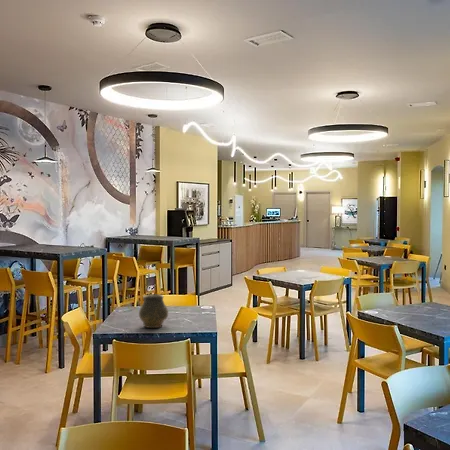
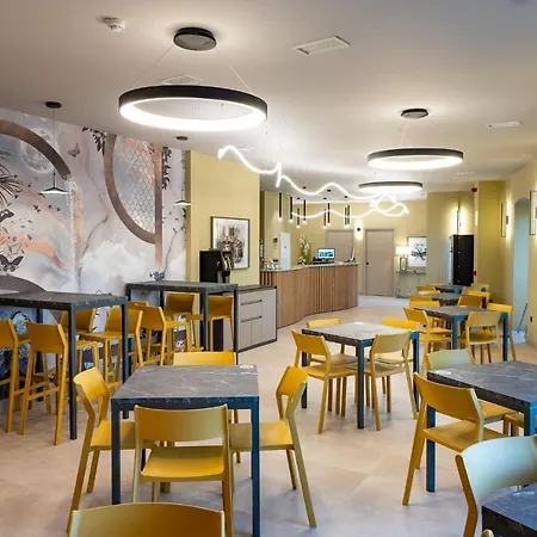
- vase [138,293,169,329]
